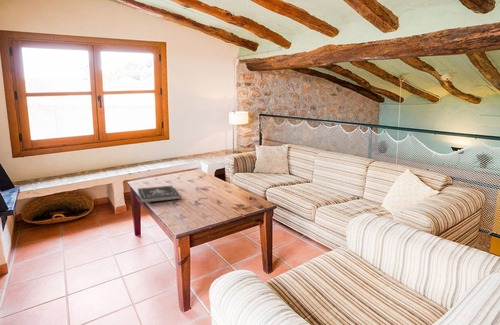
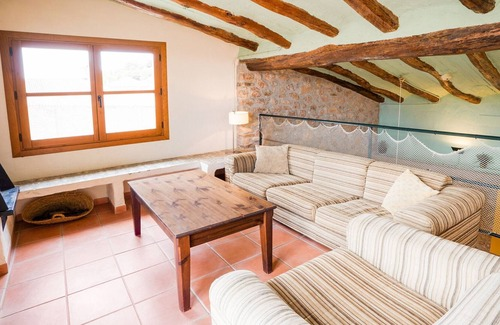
- book [137,185,182,204]
